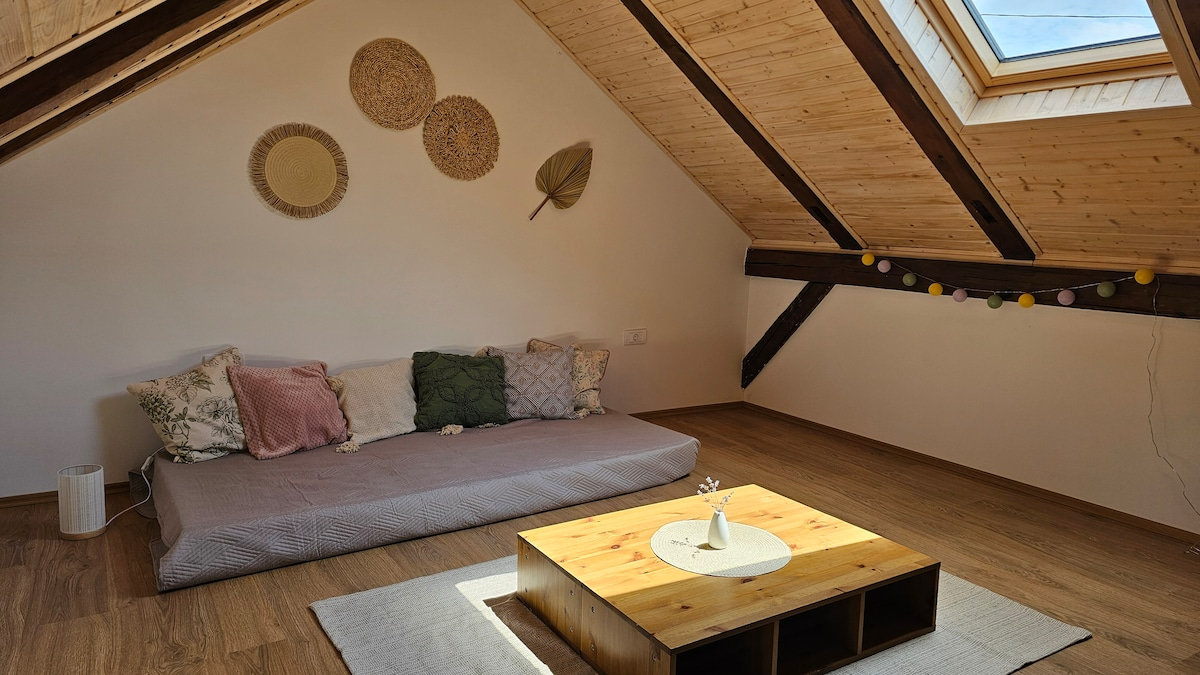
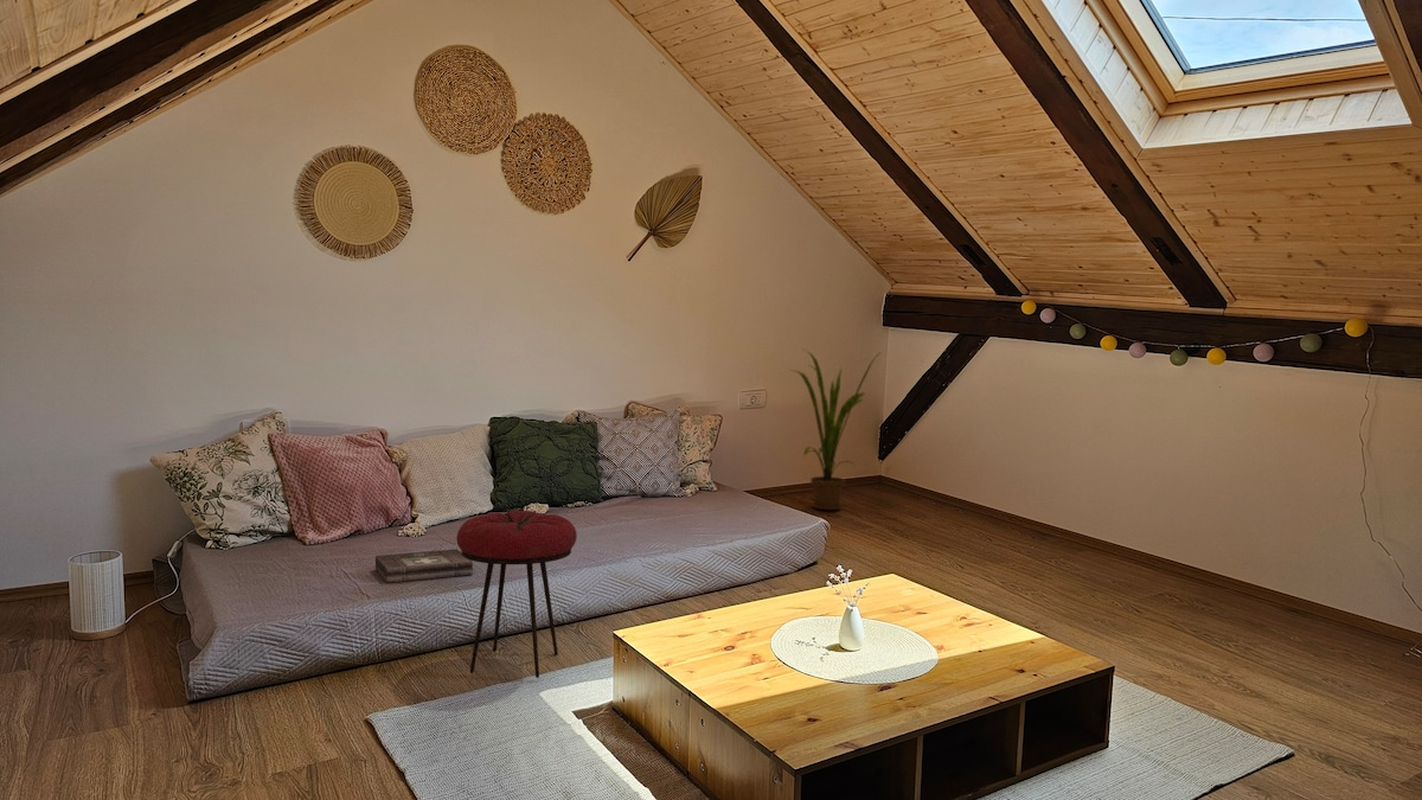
+ stool [455,510,578,679]
+ house plant [790,348,883,511]
+ first aid kit [374,548,474,584]
